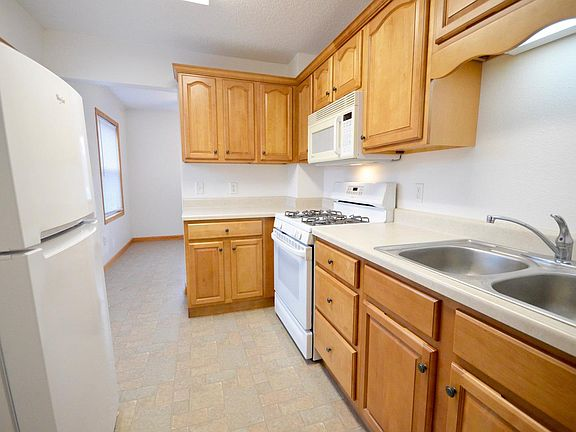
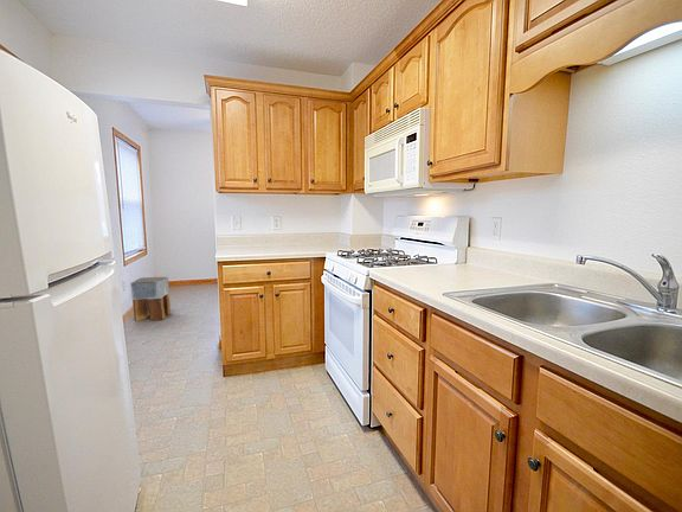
+ stool [130,276,172,322]
